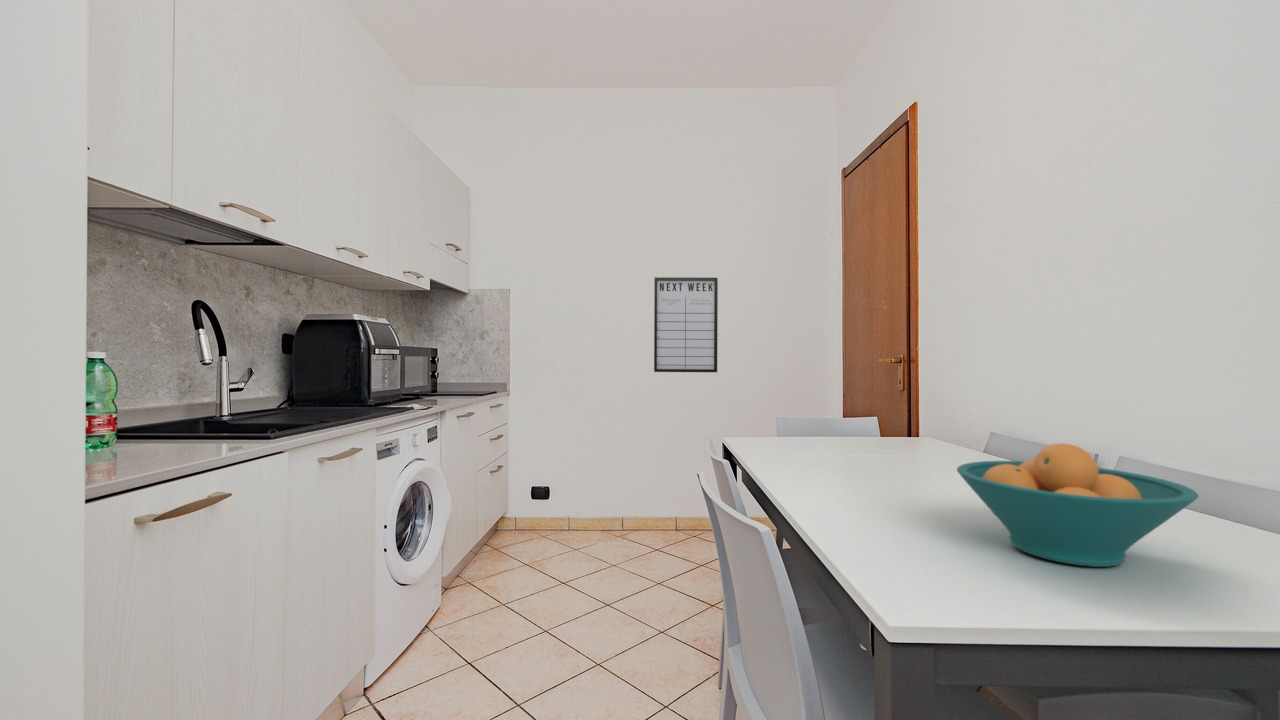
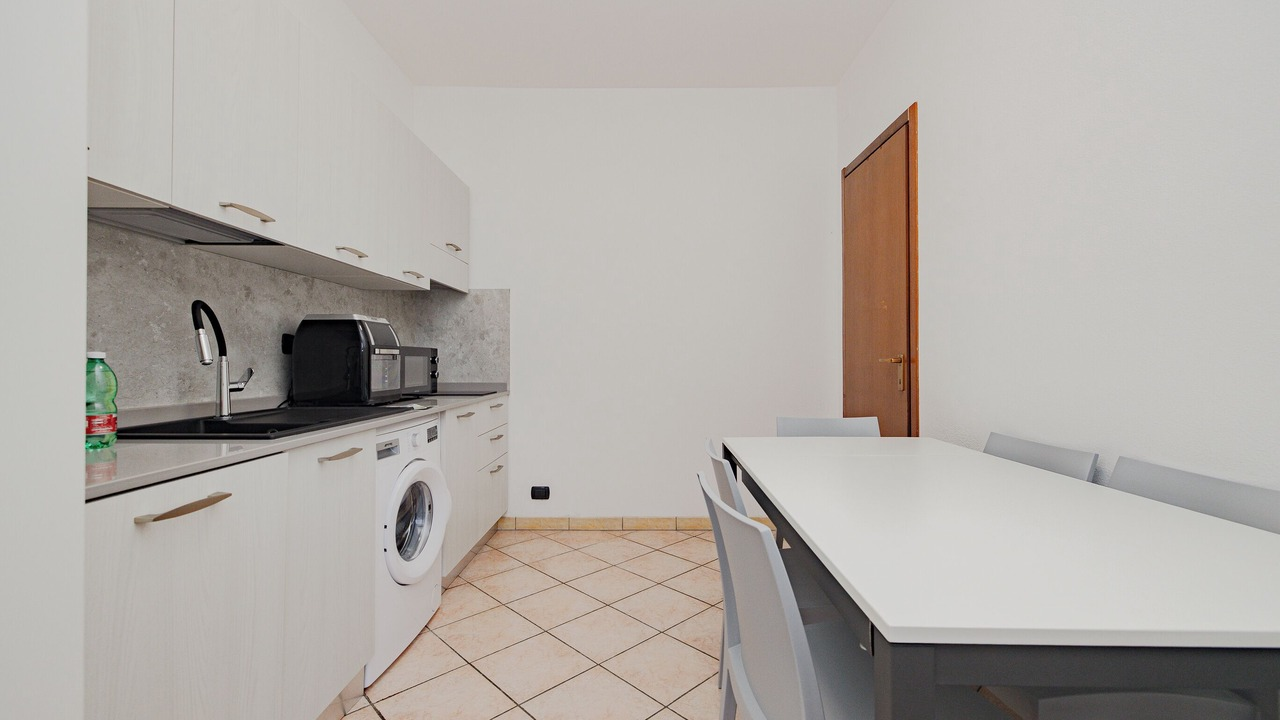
- fruit bowl [956,442,1200,568]
- writing board [653,276,719,373]
